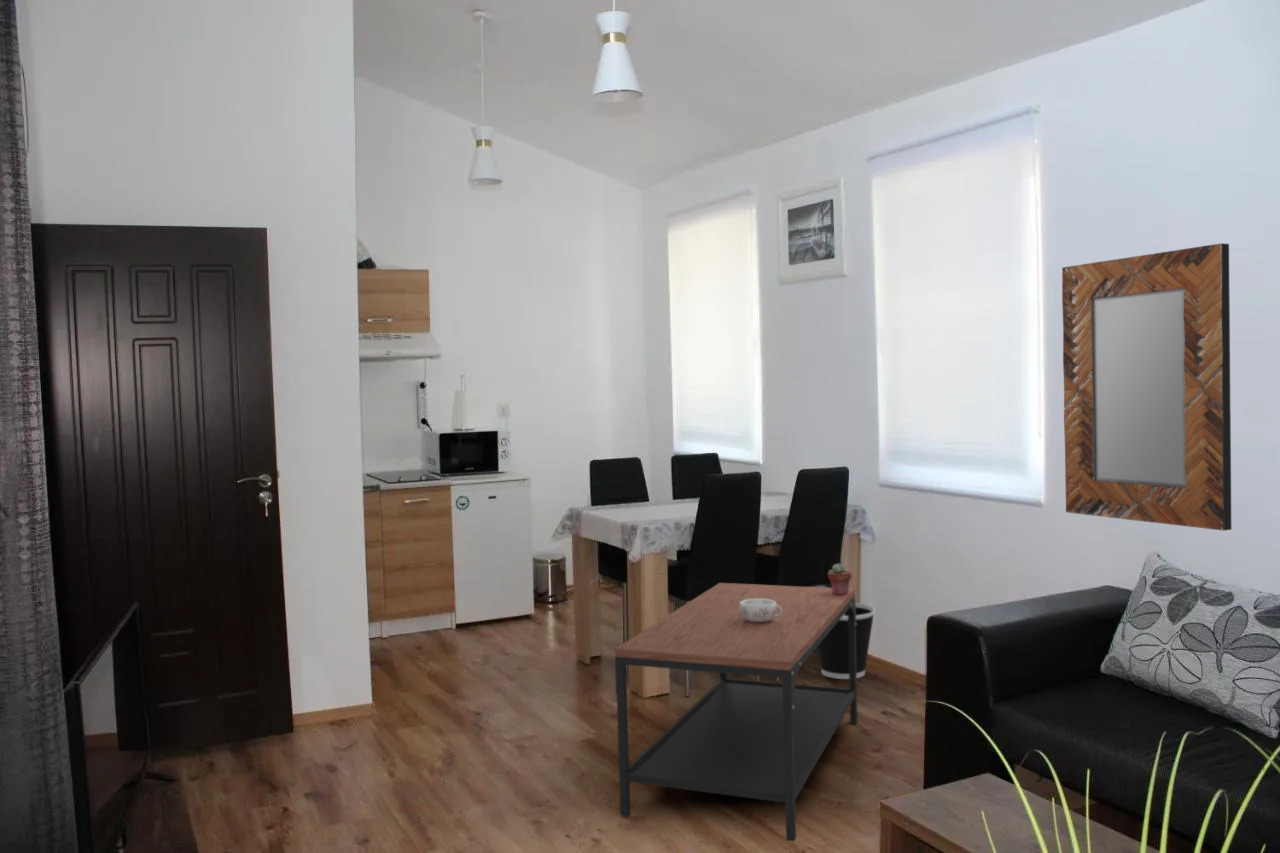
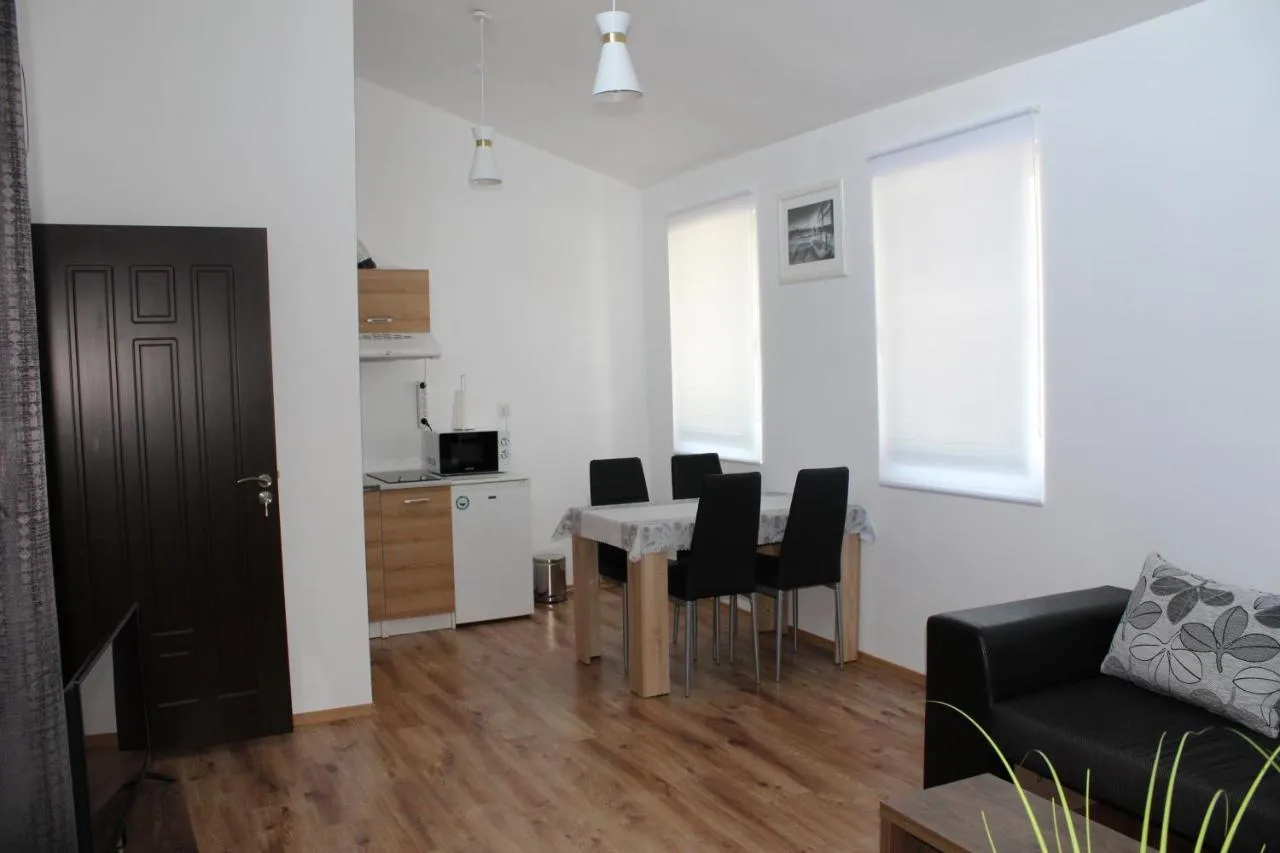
- wastebasket [816,602,876,680]
- home mirror [1061,242,1232,532]
- decorative bowl [740,599,782,622]
- potted succulent [827,562,853,595]
- coffee table [614,582,859,842]
